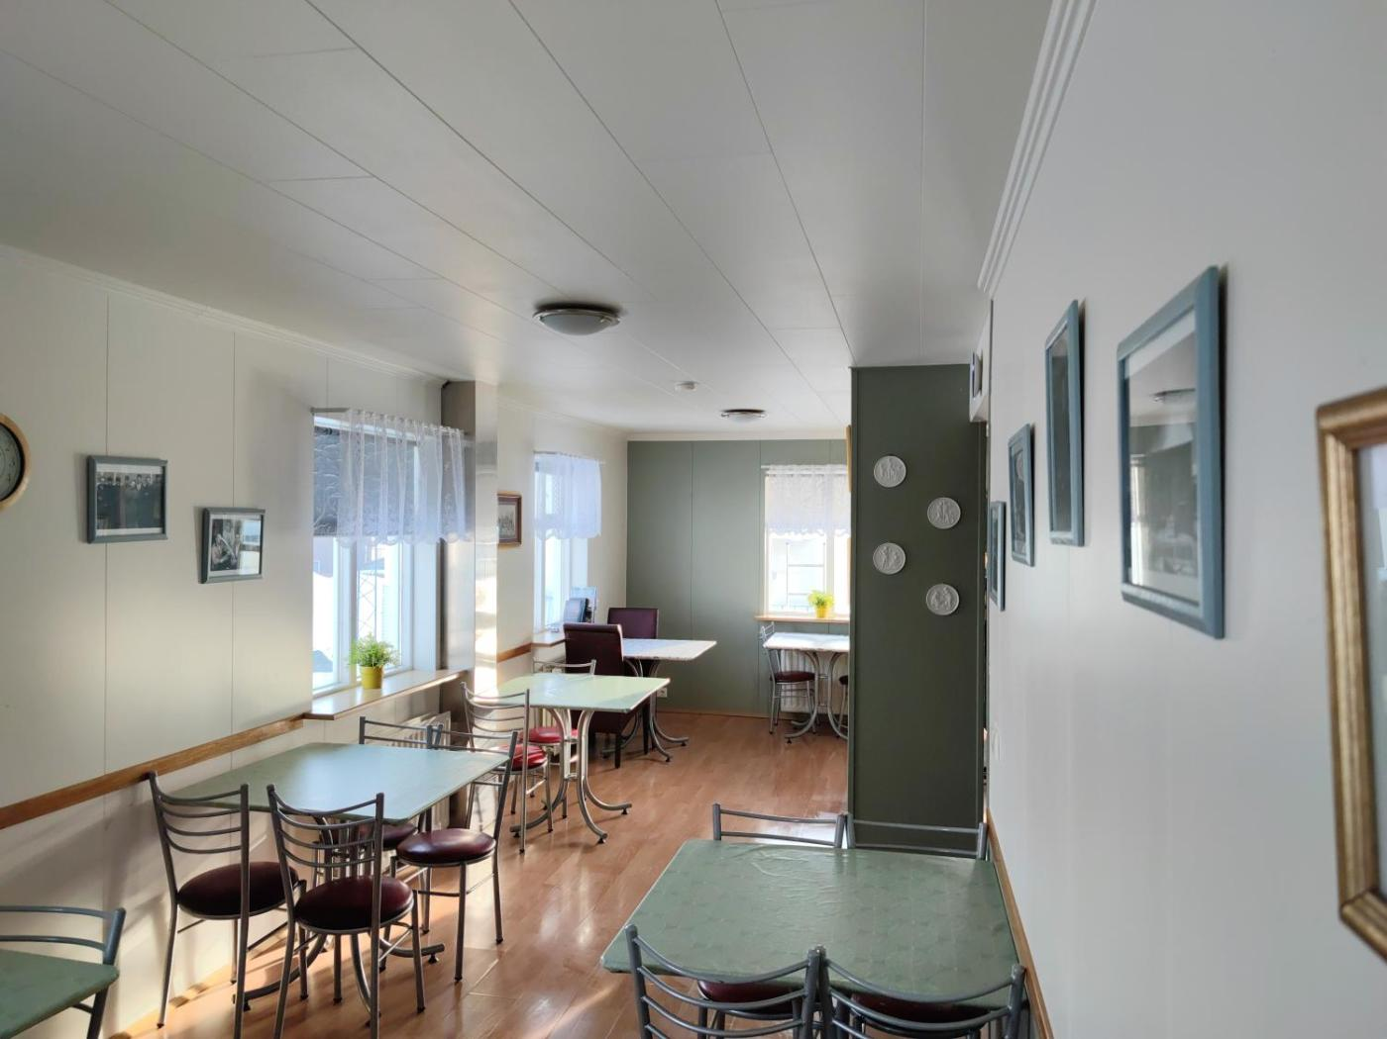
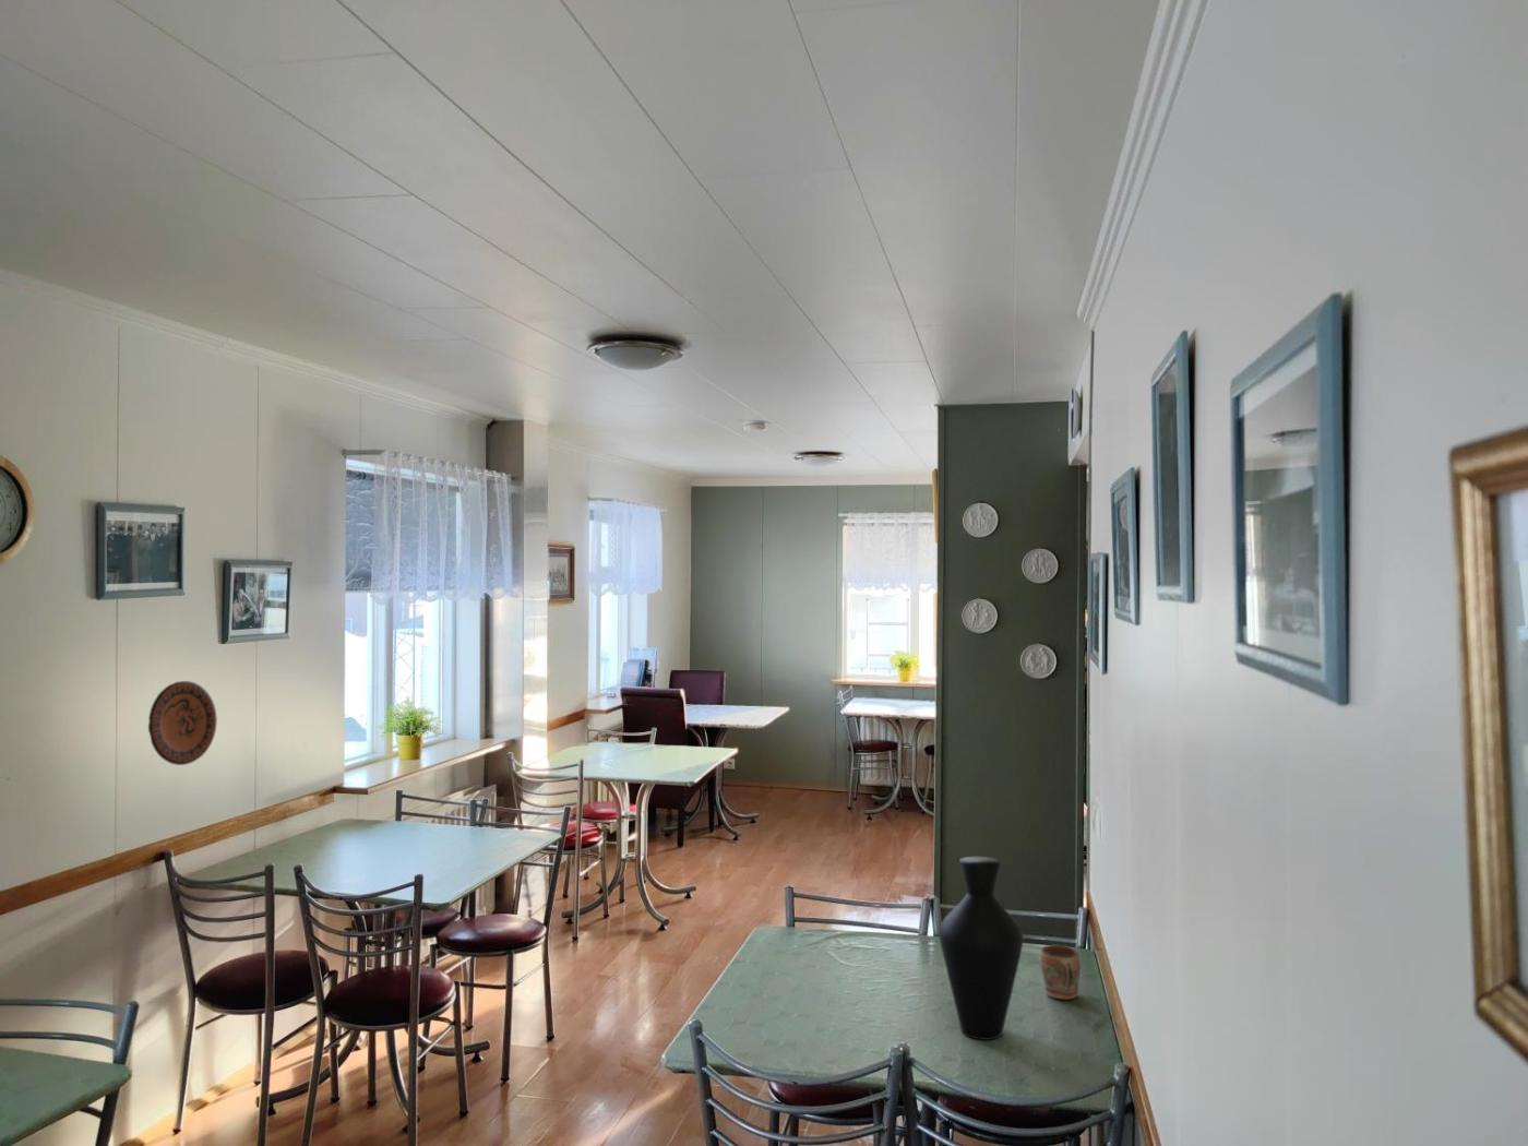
+ vase [937,856,1024,1041]
+ decorative plate [147,680,218,766]
+ mug [1040,943,1082,1000]
